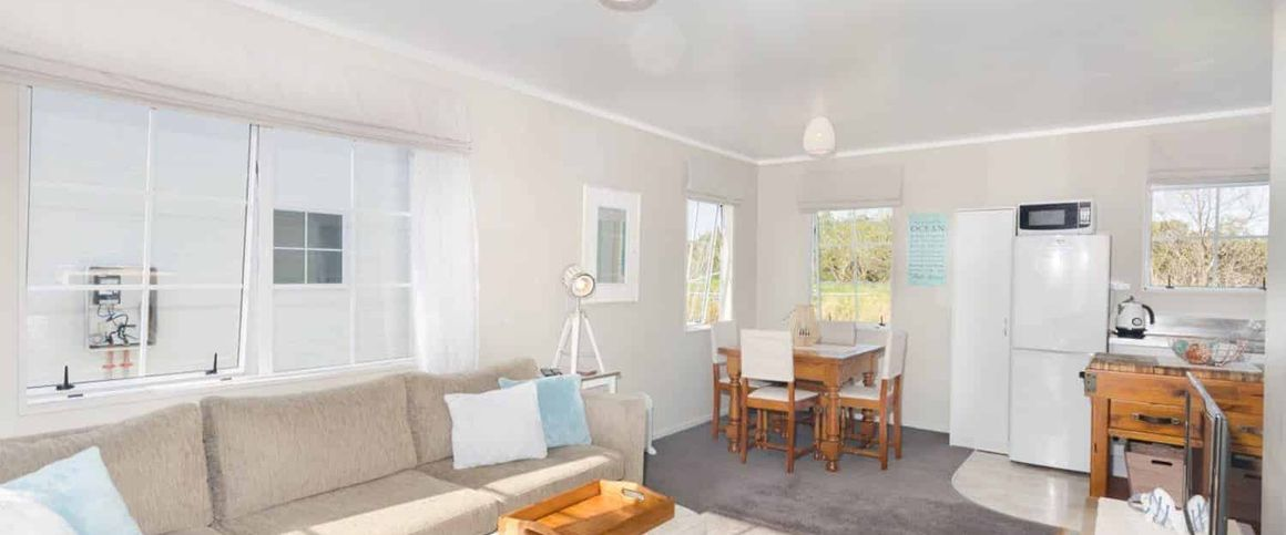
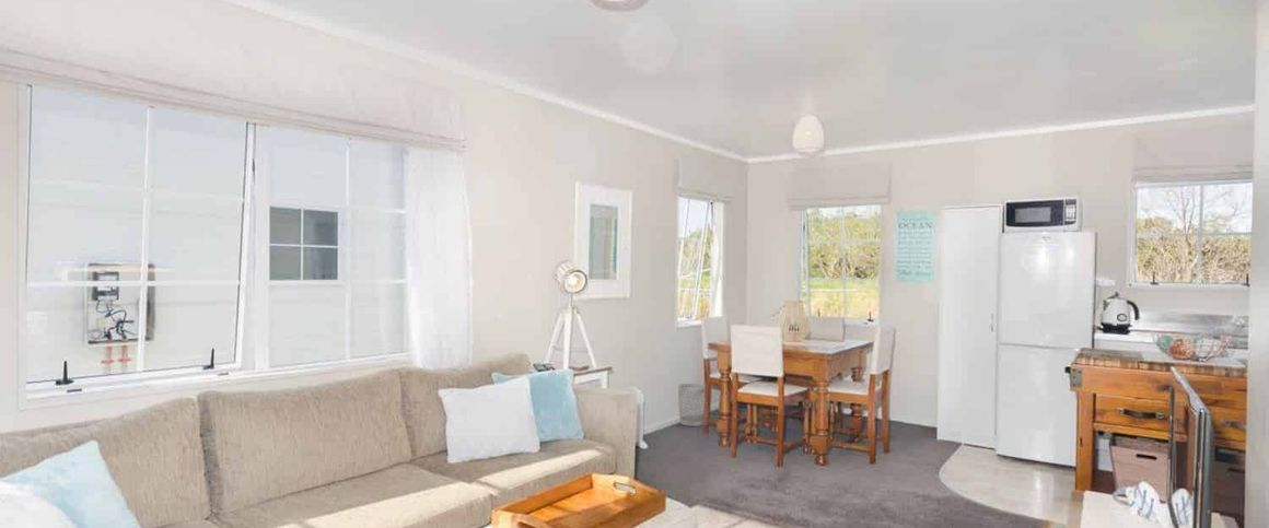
+ wastebasket [677,383,706,427]
